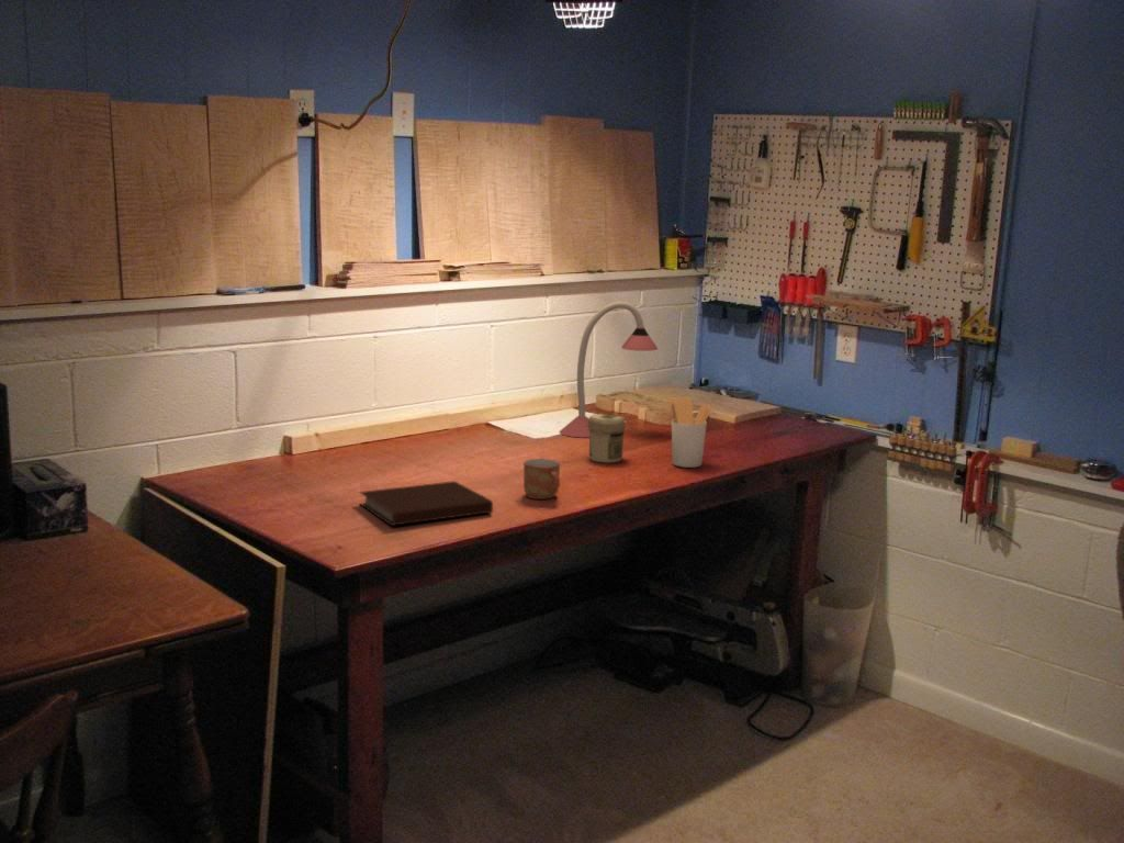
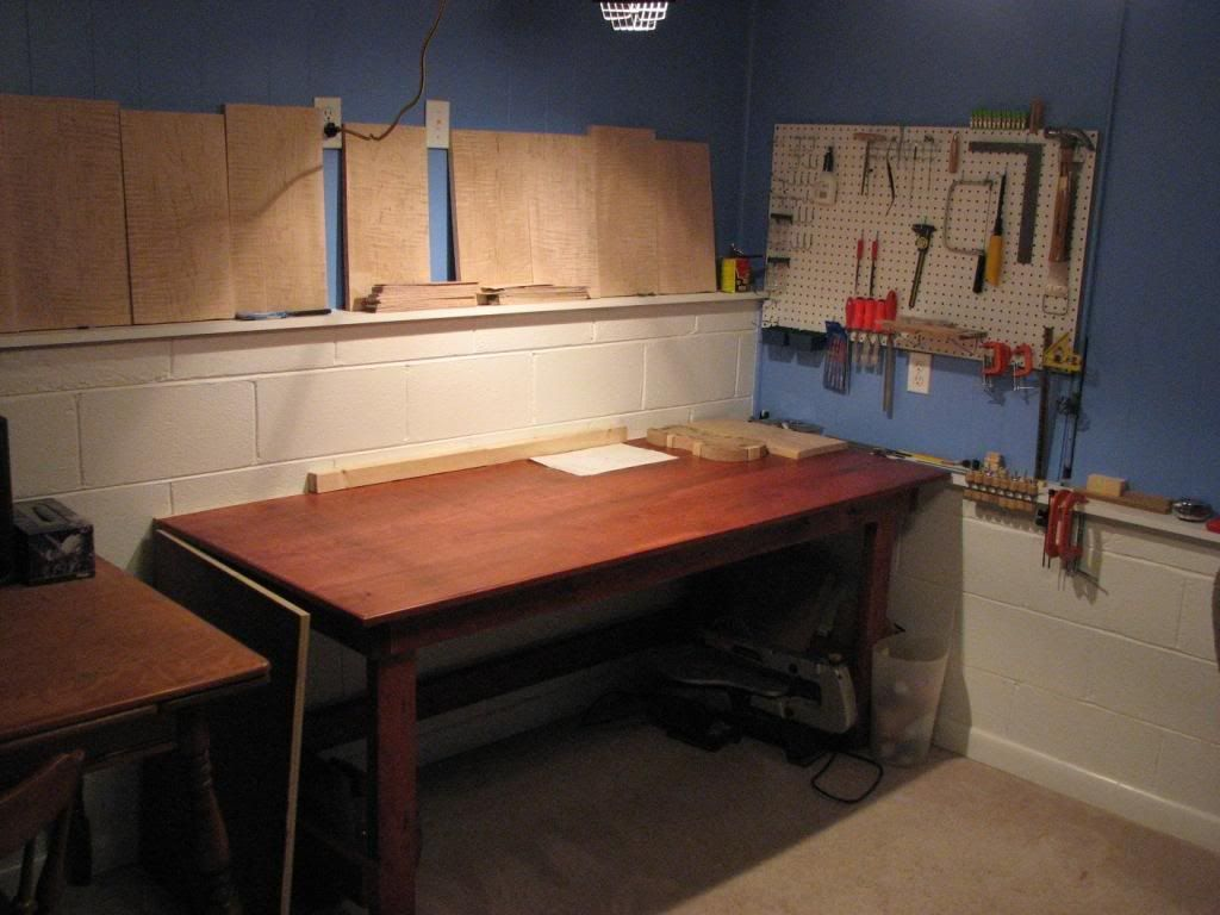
- jar [588,413,626,464]
- mug [522,458,562,501]
- notebook [358,480,494,527]
- utensil holder [665,396,712,469]
- desk lamp [558,301,659,438]
